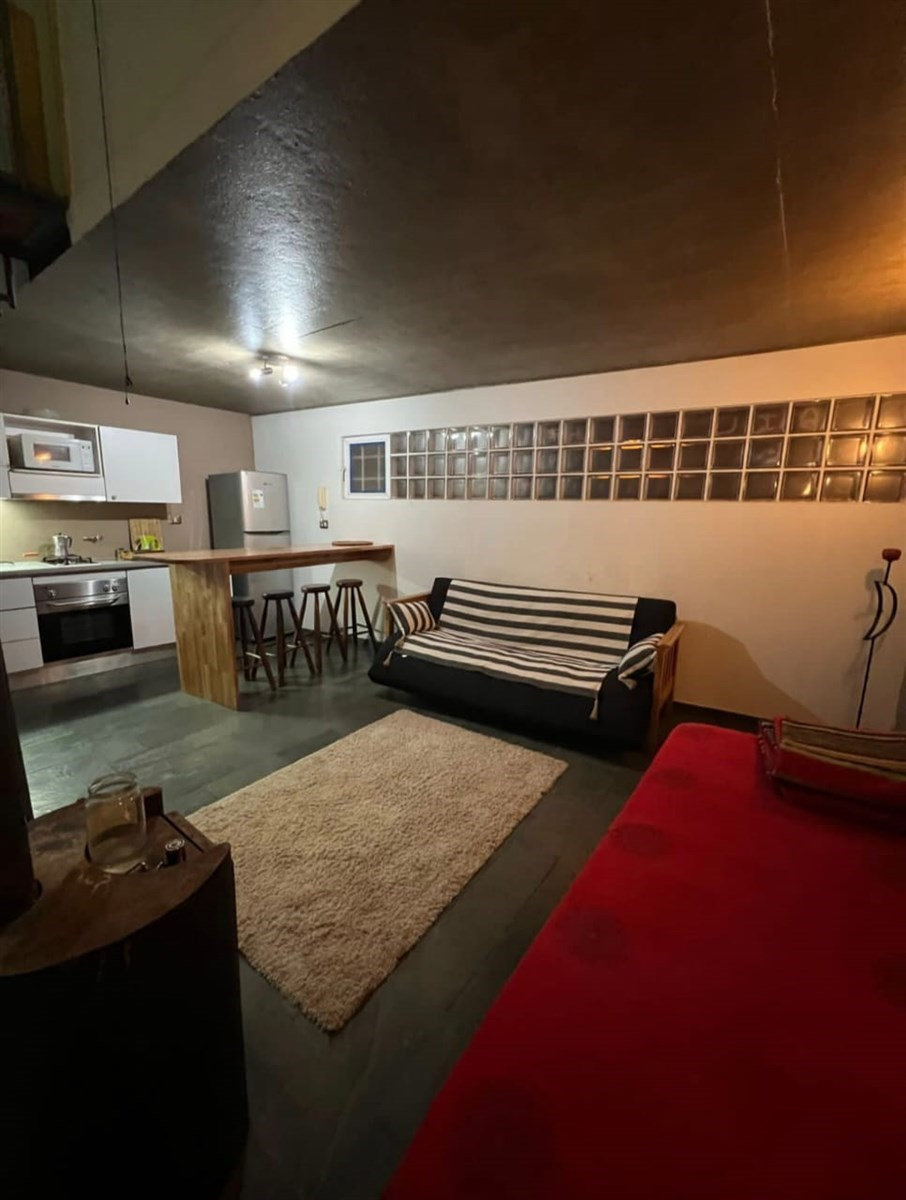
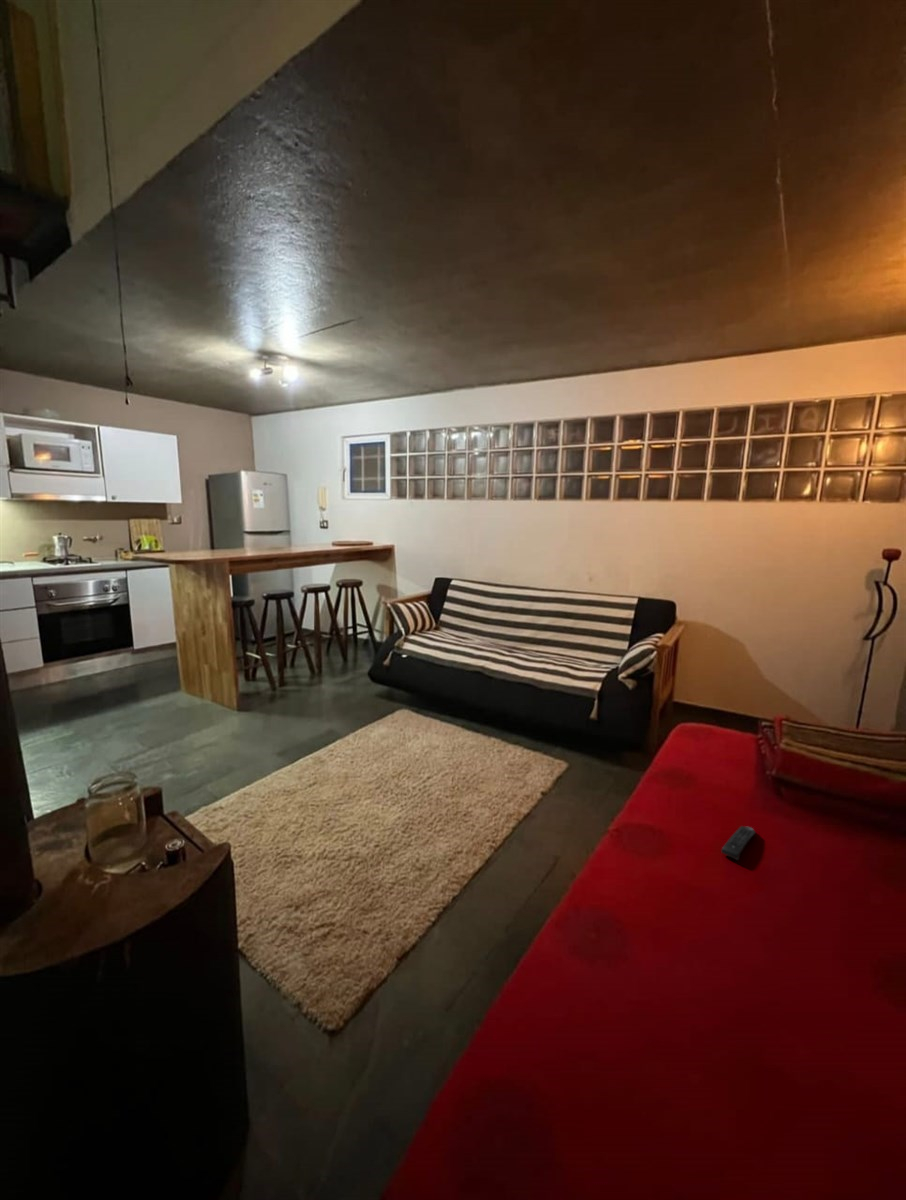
+ remote control [720,825,757,861]
